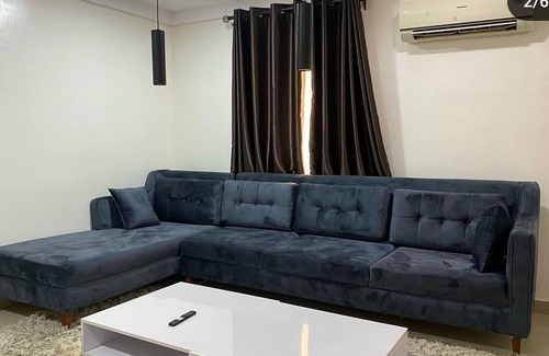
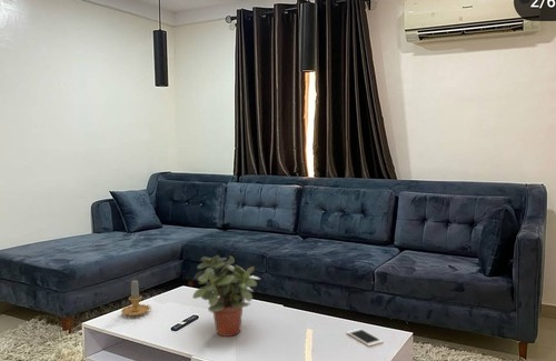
+ candle [120,279,152,318]
+ potted plant [191,254,261,338]
+ cell phone [345,327,384,348]
